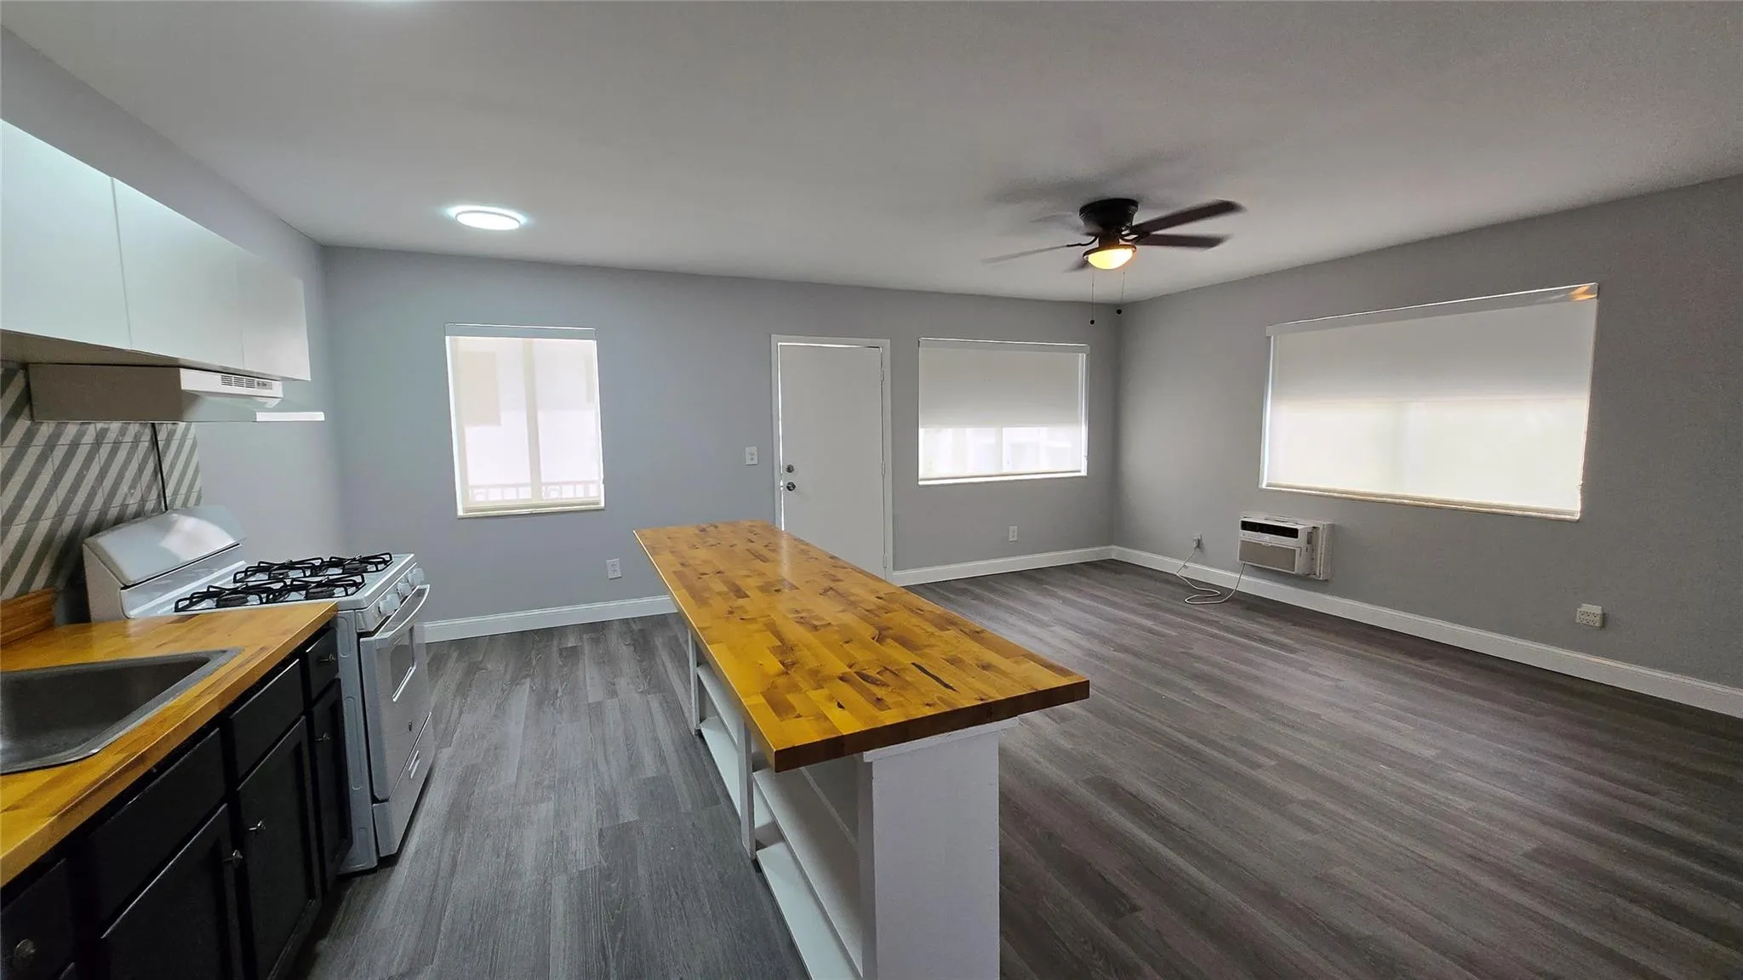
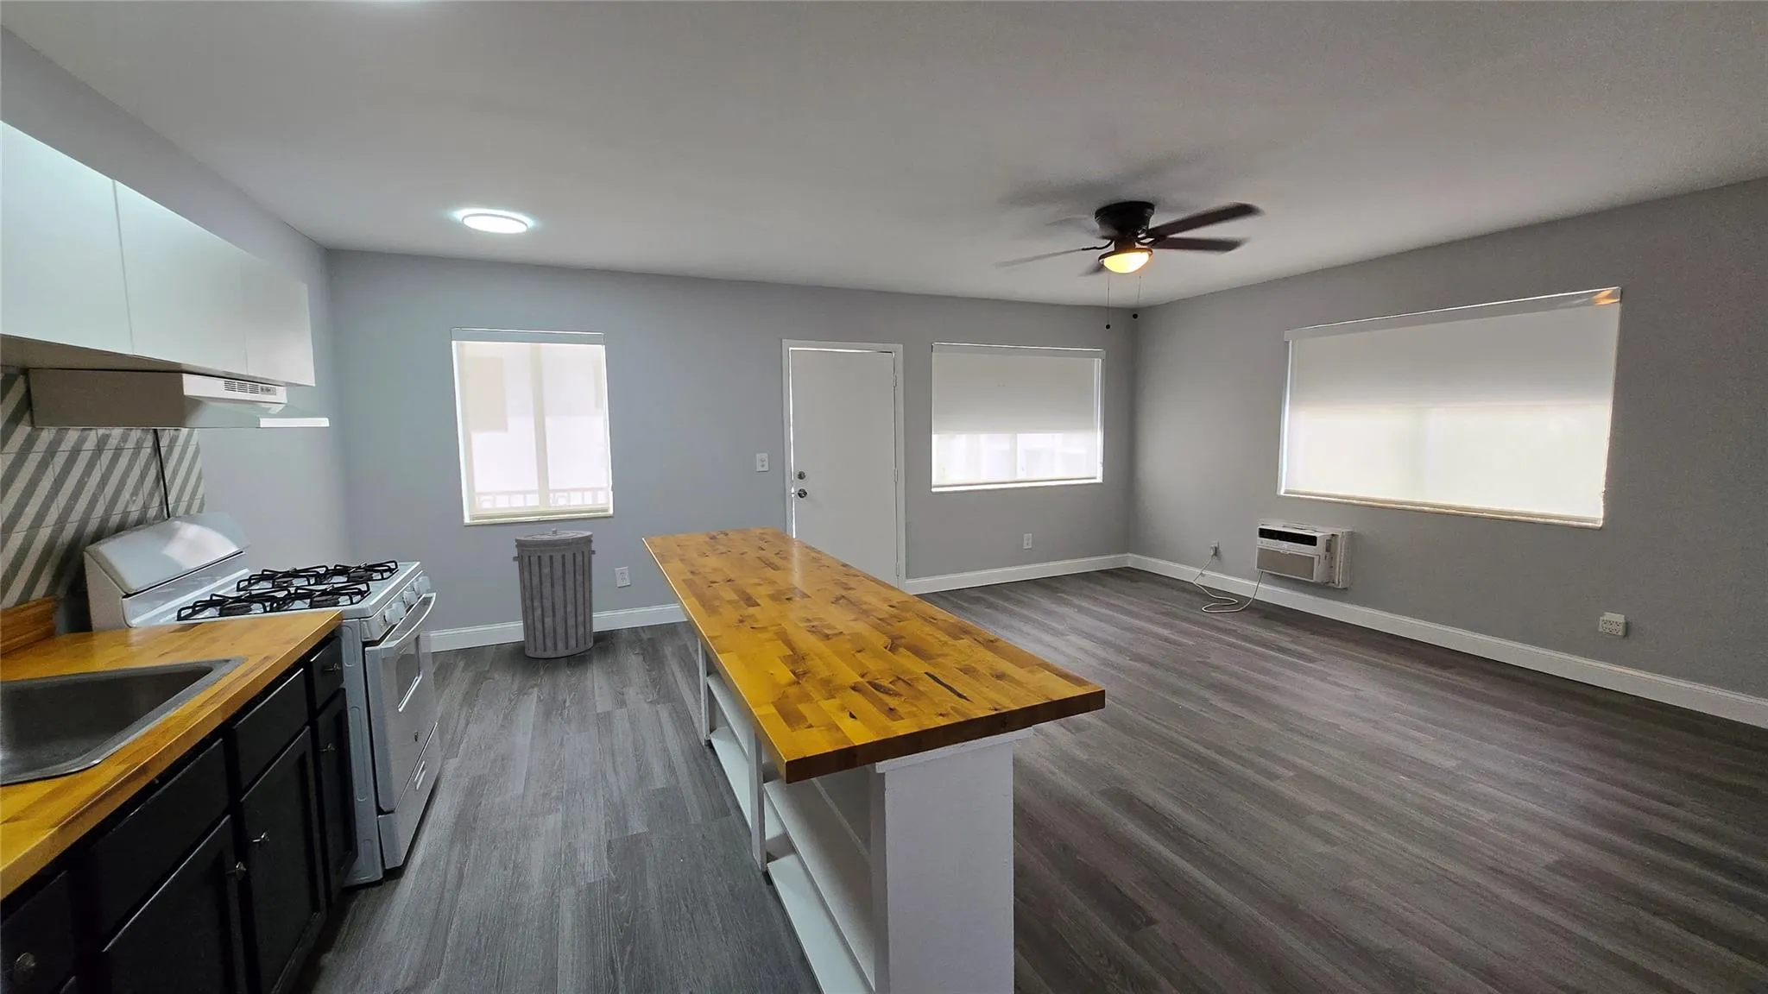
+ trash can [512,527,596,658]
